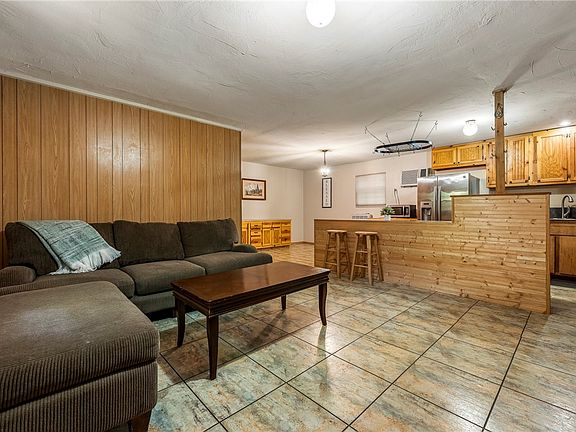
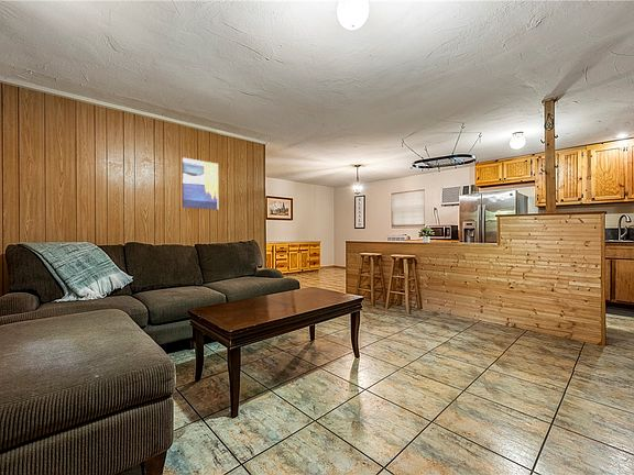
+ wall art [182,156,219,211]
